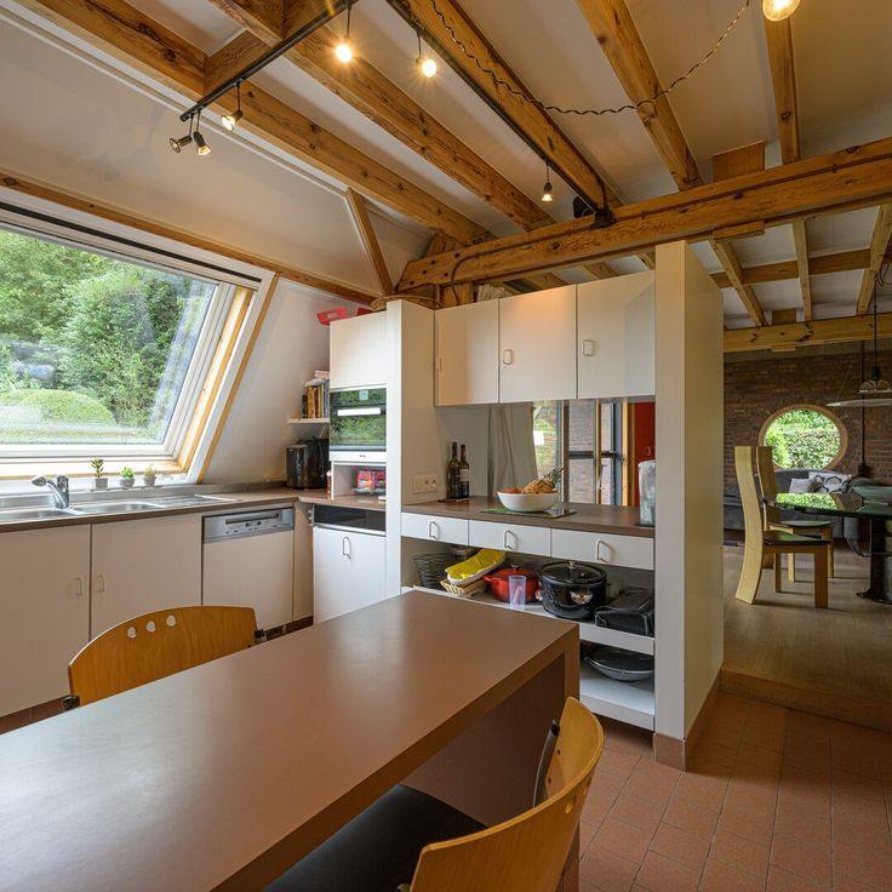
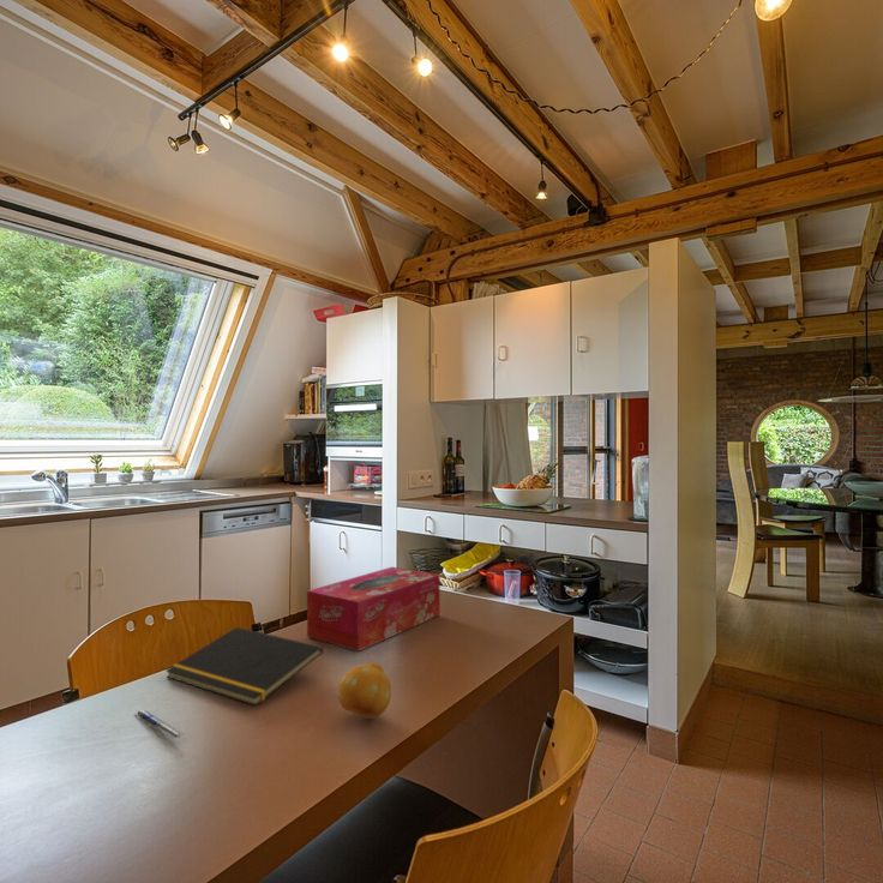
+ tissue box [306,566,442,653]
+ notepad [164,626,324,707]
+ fruit [337,661,392,720]
+ pen [134,709,184,740]
